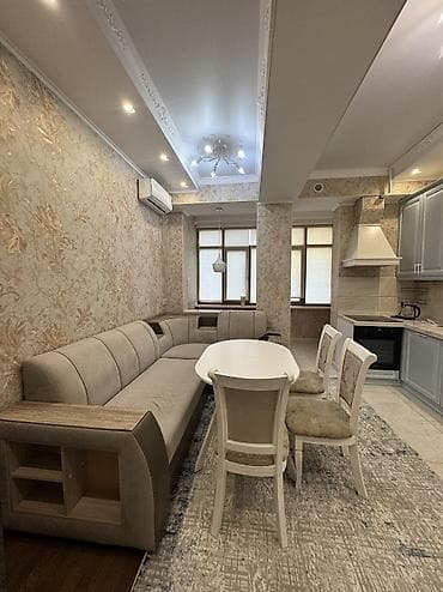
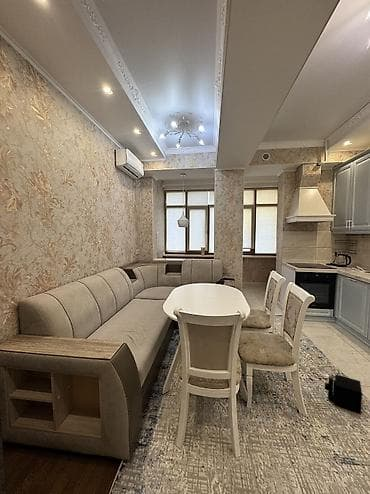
+ speaker [324,373,363,415]
